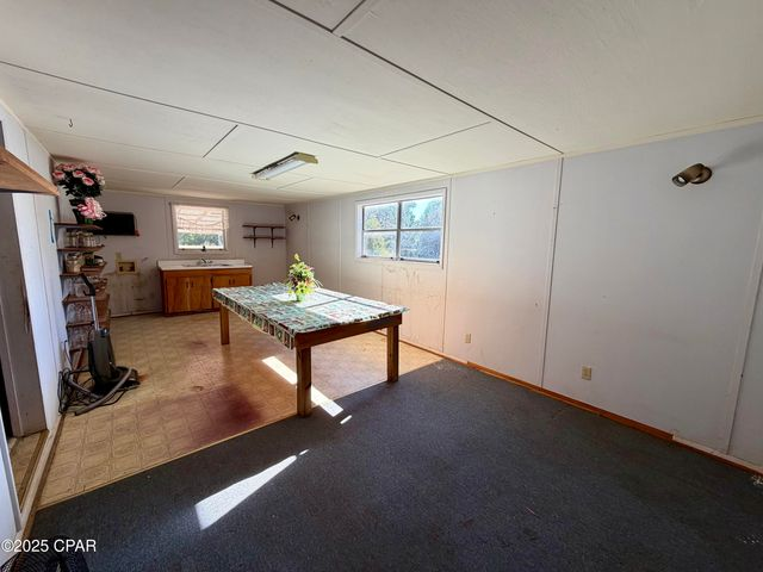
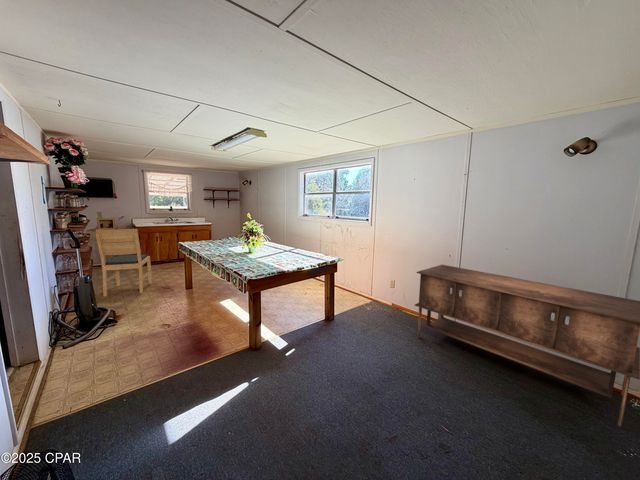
+ sideboard [414,264,640,427]
+ chair [95,228,153,297]
